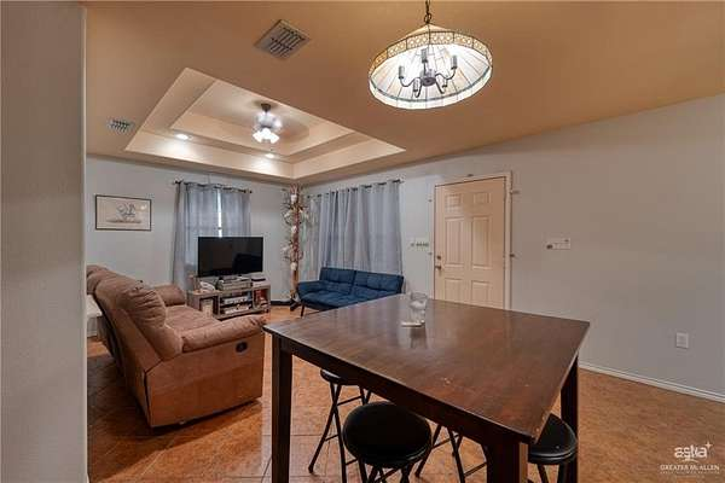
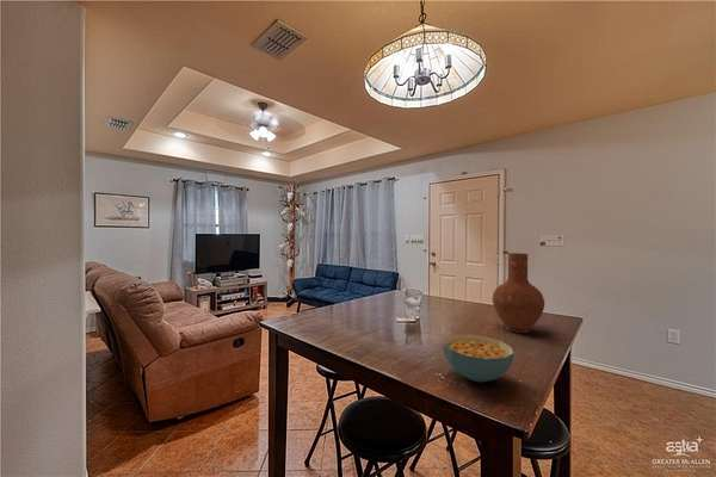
+ vase [492,252,545,334]
+ cereal bowl [443,334,516,383]
